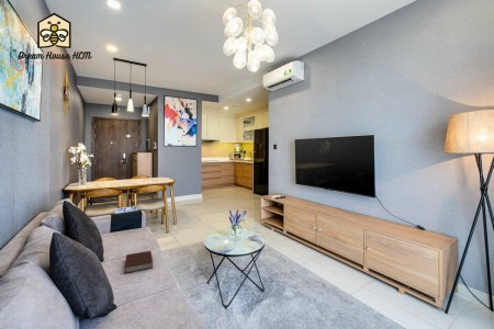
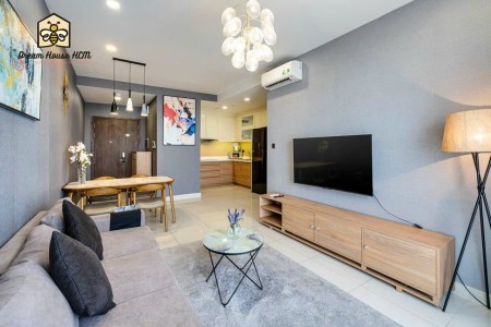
- book [123,250,154,274]
